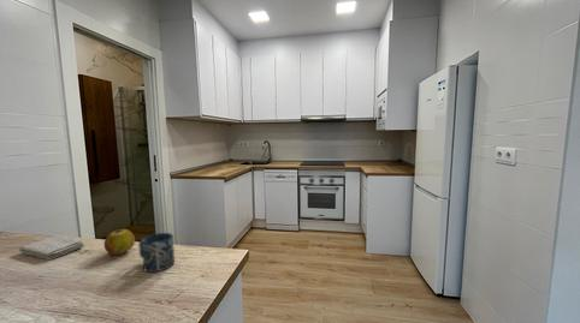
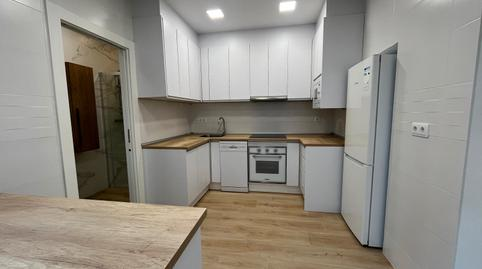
- fruit [103,228,136,256]
- washcloth [18,234,85,261]
- cup [137,232,176,274]
